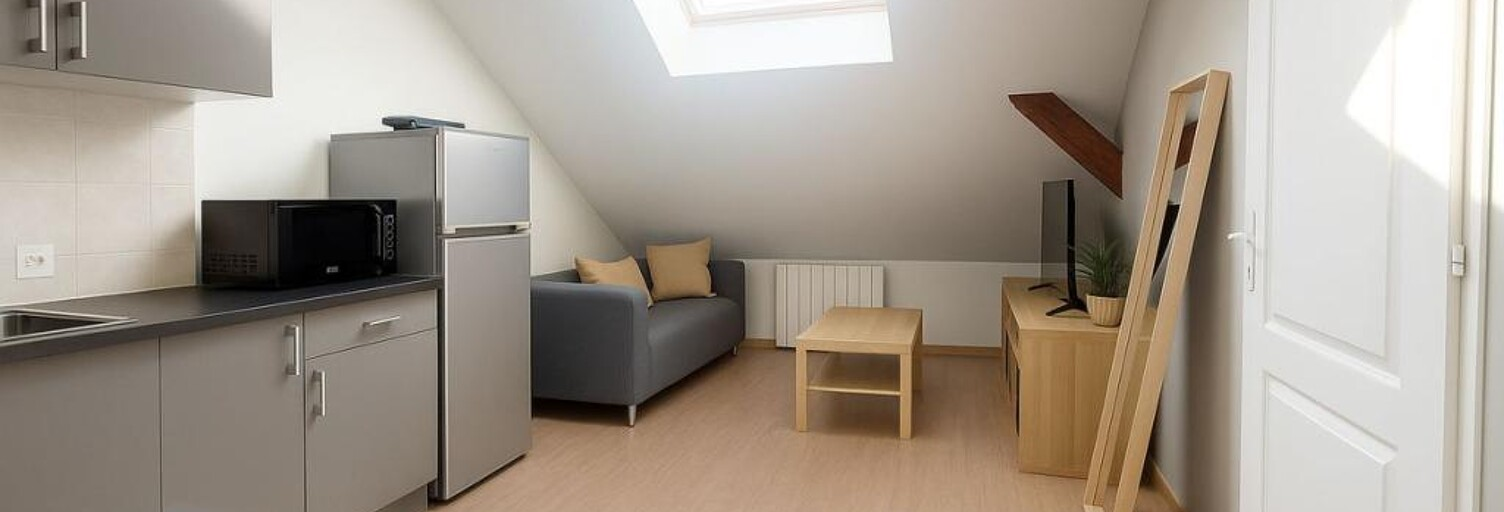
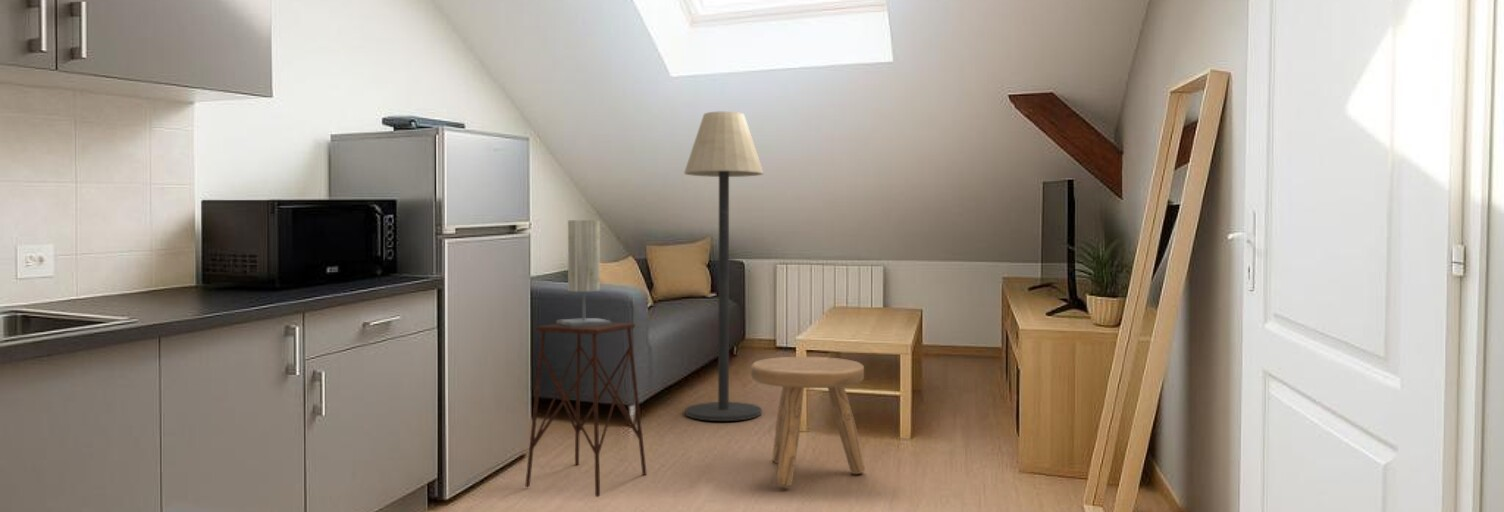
+ stool [750,356,866,487]
+ side table [524,321,648,498]
+ floor lamp [683,110,765,422]
+ table lamp [556,219,612,327]
